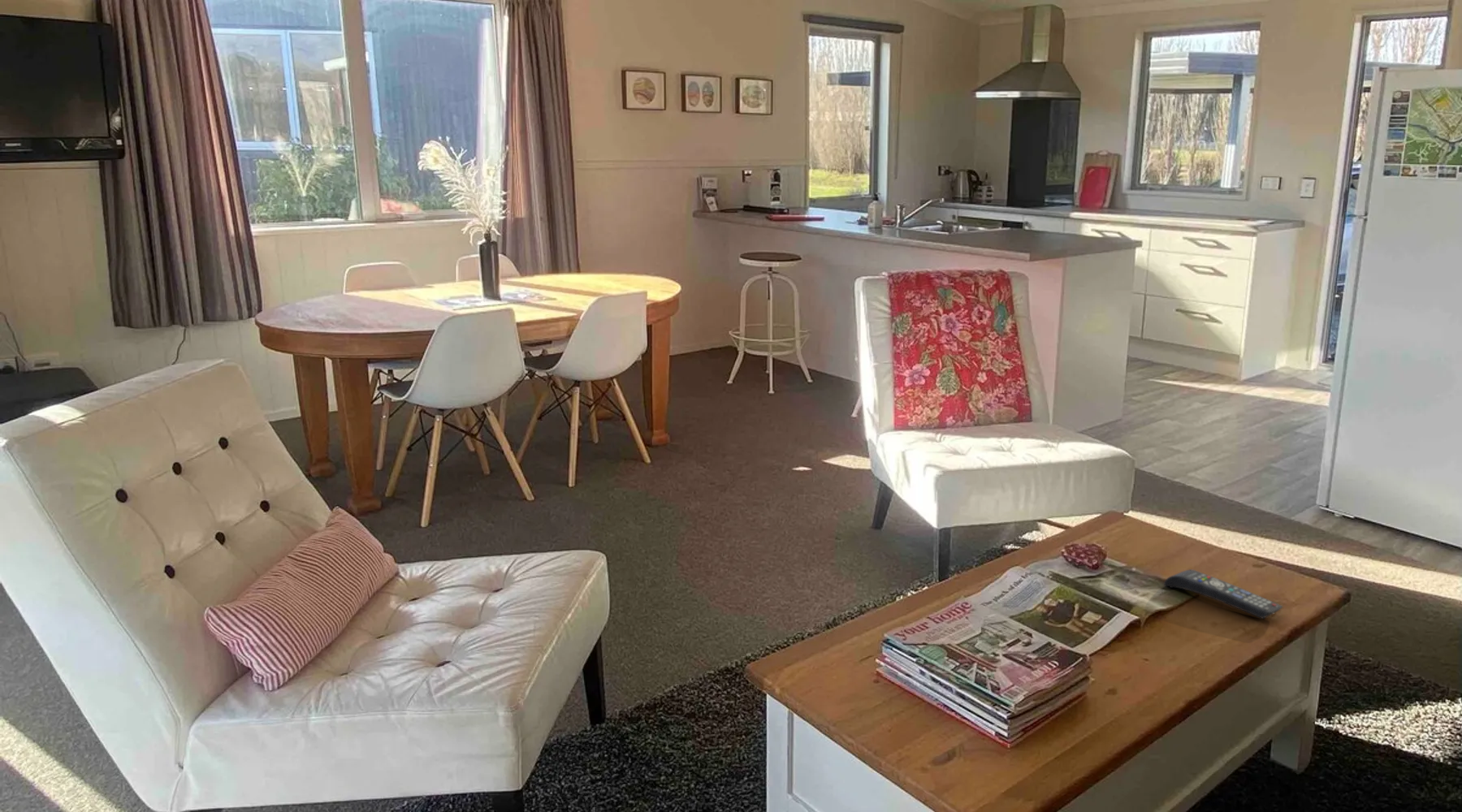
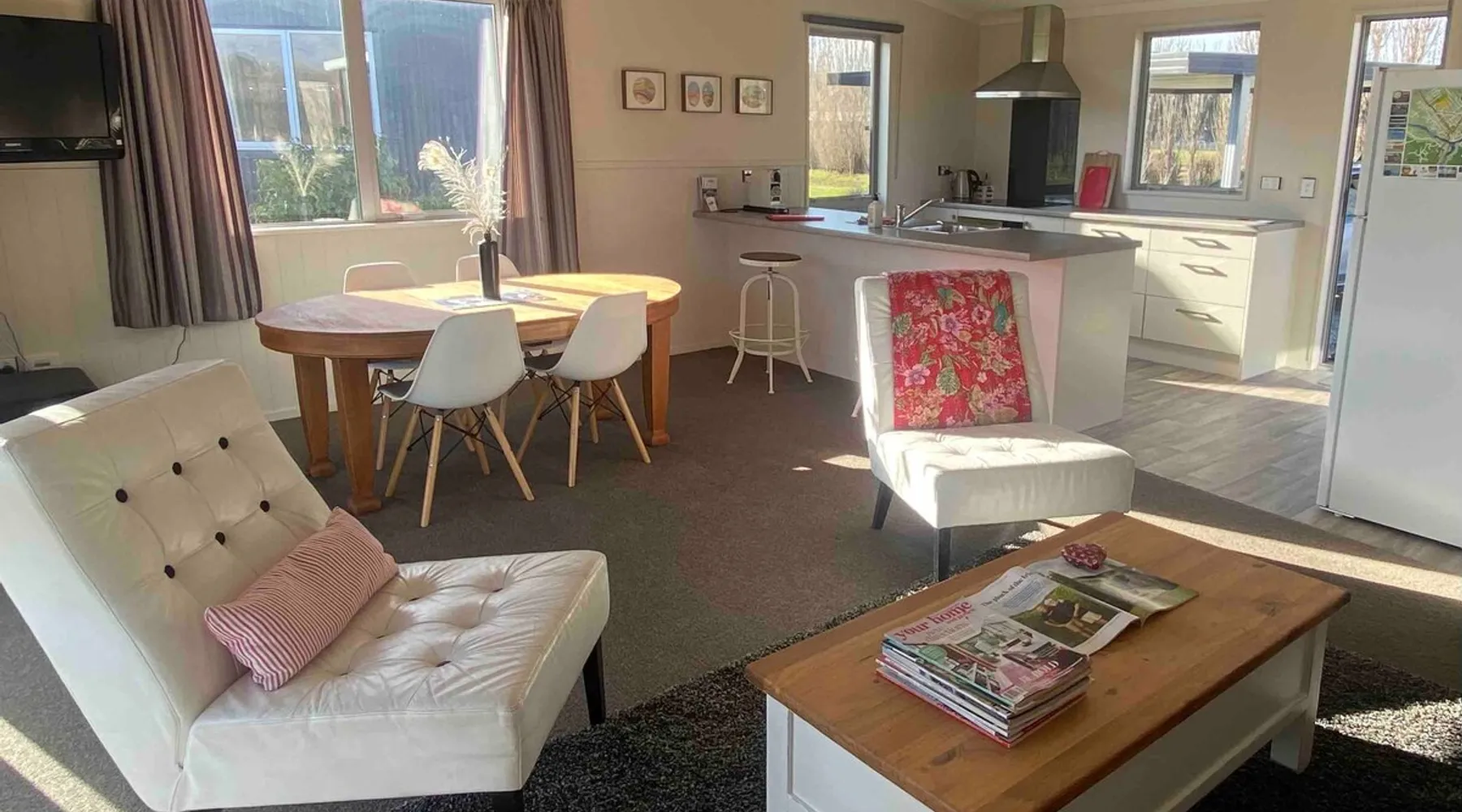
- remote control [1163,569,1283,620]
